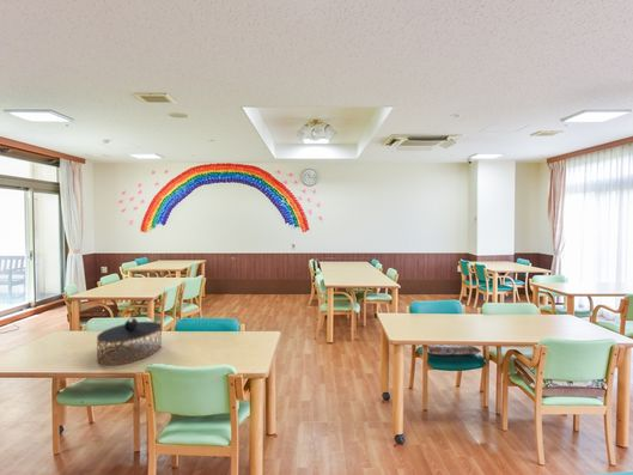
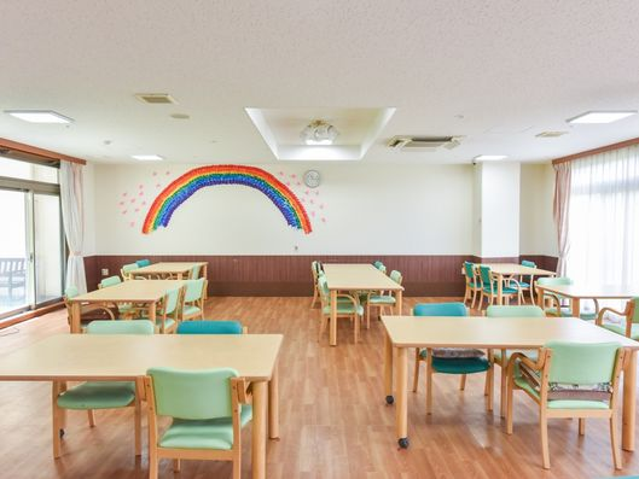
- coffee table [96,317,163,366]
